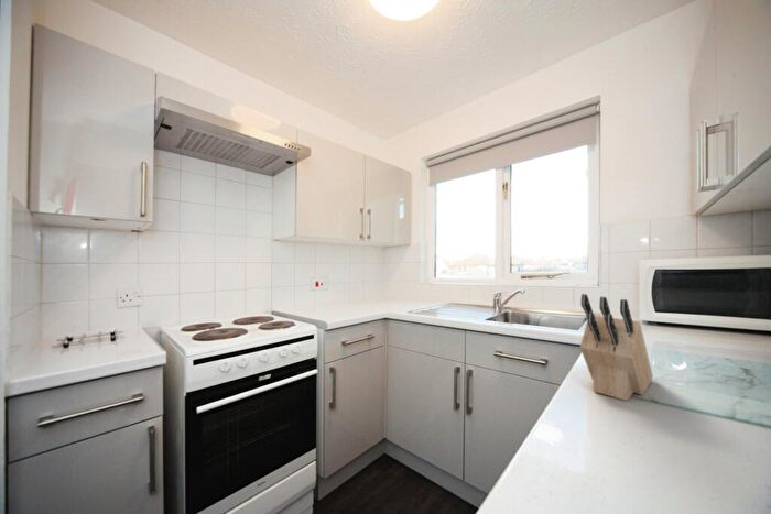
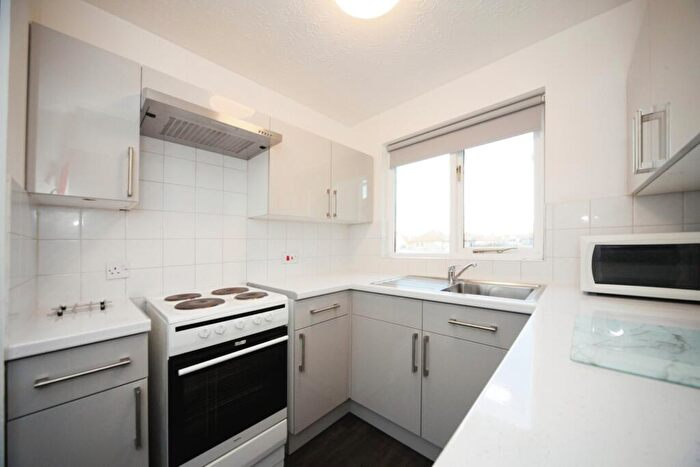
- knife block [578,293,654,402]
